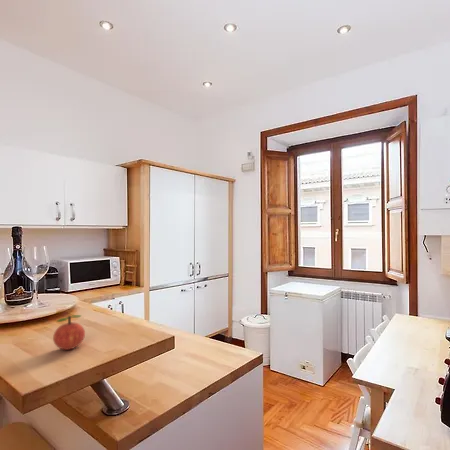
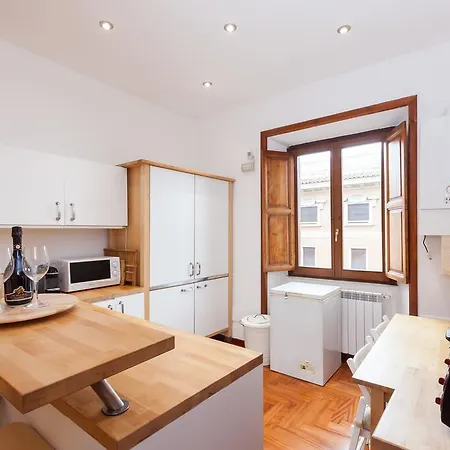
- apple [52,314,86,351]
